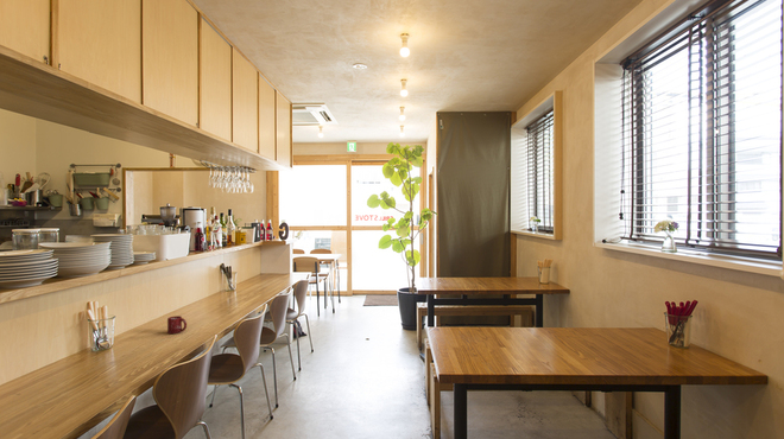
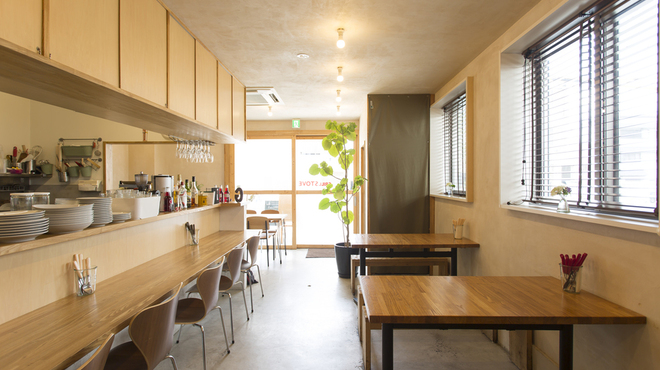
- cup [166,314,188,335]
